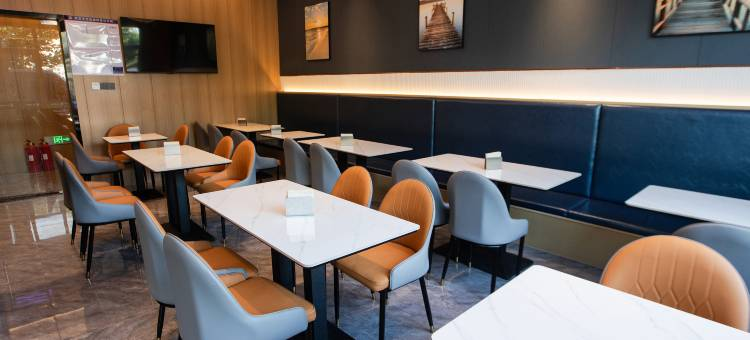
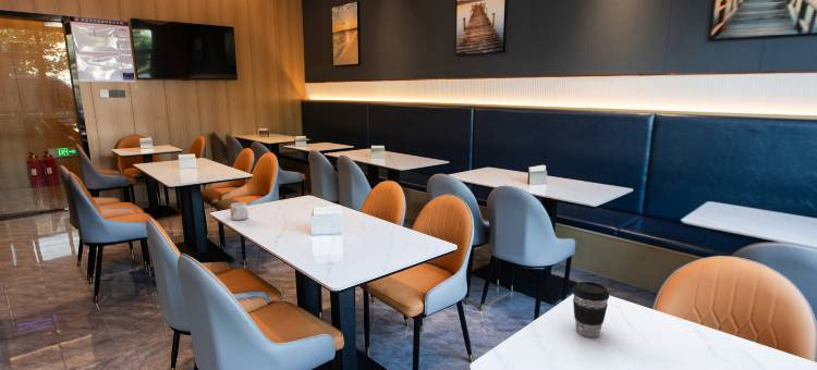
+ coffee cup [572,281,610,338]
+ mug [229,201,249,221]
